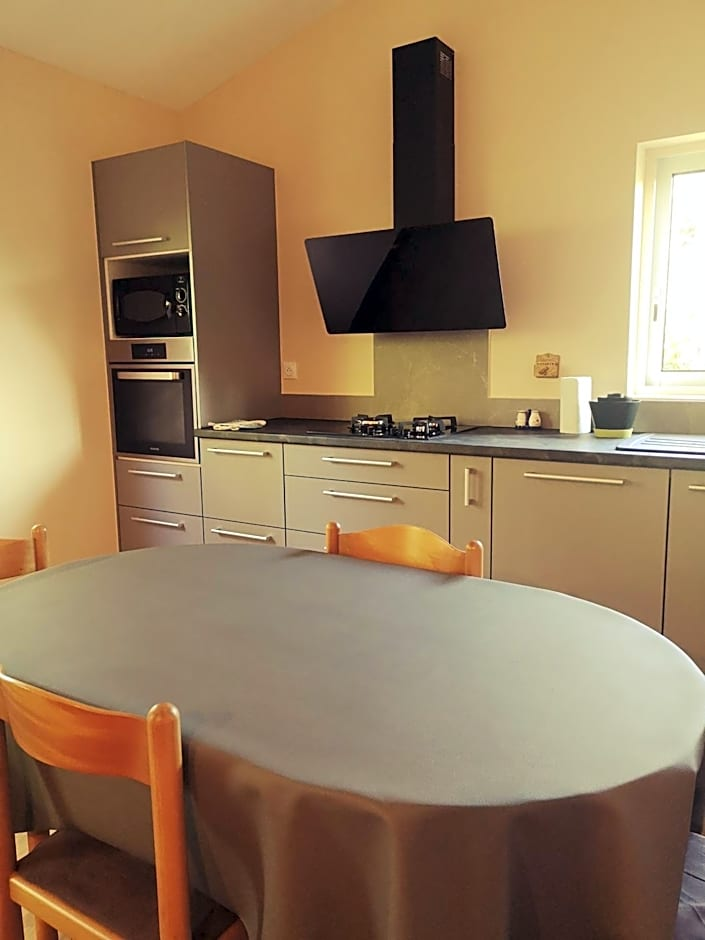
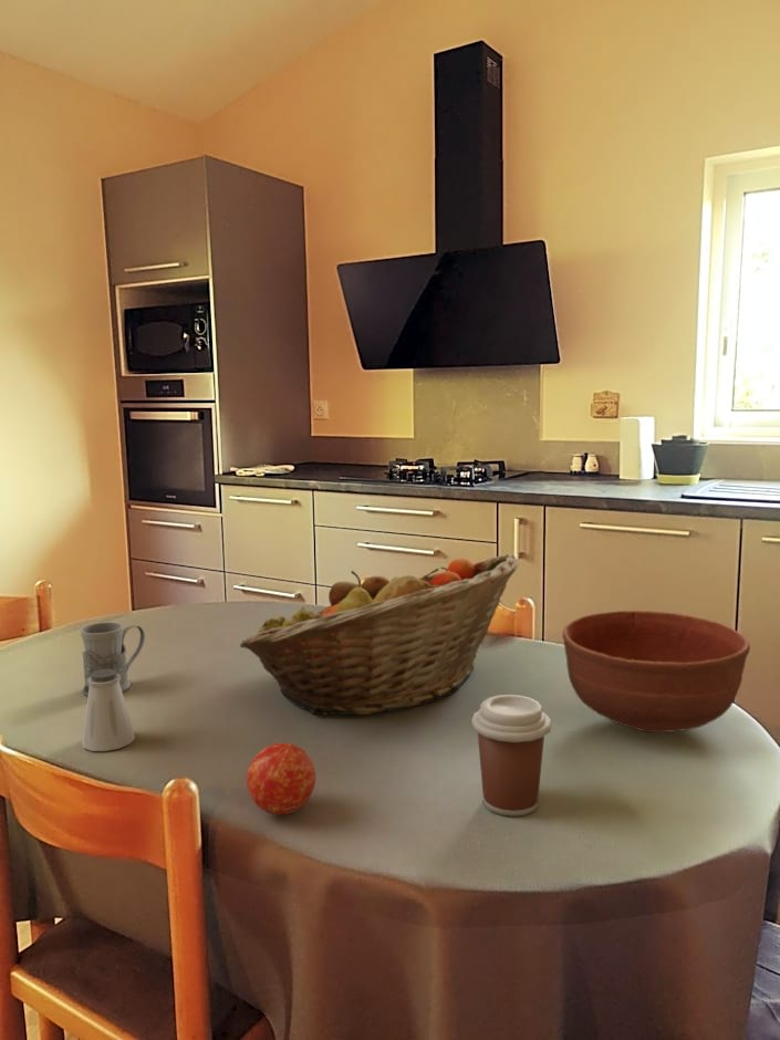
+ fruit basket [239,553,520,716]
+ bowl [562,610,751,734]
+ coffee cup [470,694,552,818]
+ saltshaker [81,669,136,752]
+ apple [246,742,316,815]
+ mug [80,621,146,697]
